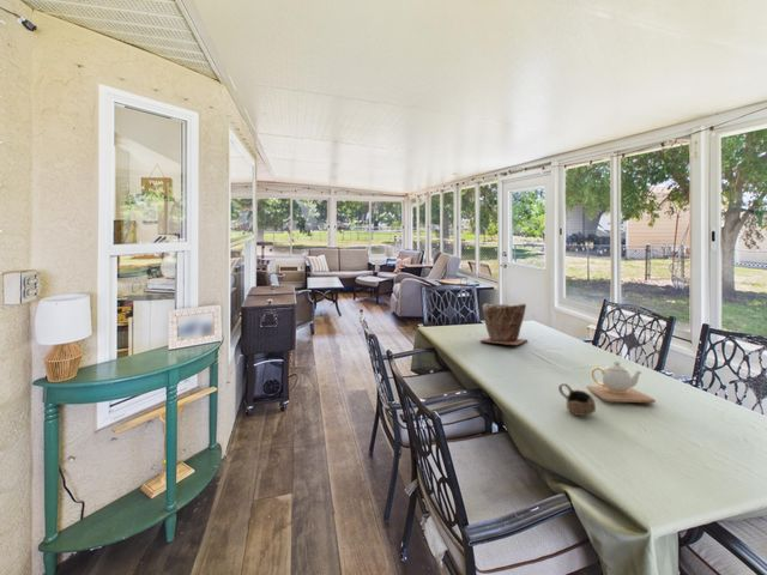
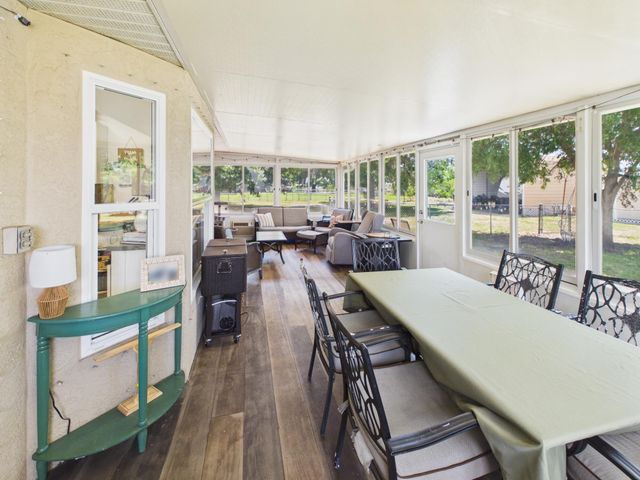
- teapot [586,359,657,404]
- cup [557,382,597,417]
- plant pot [479,302,529,346]
